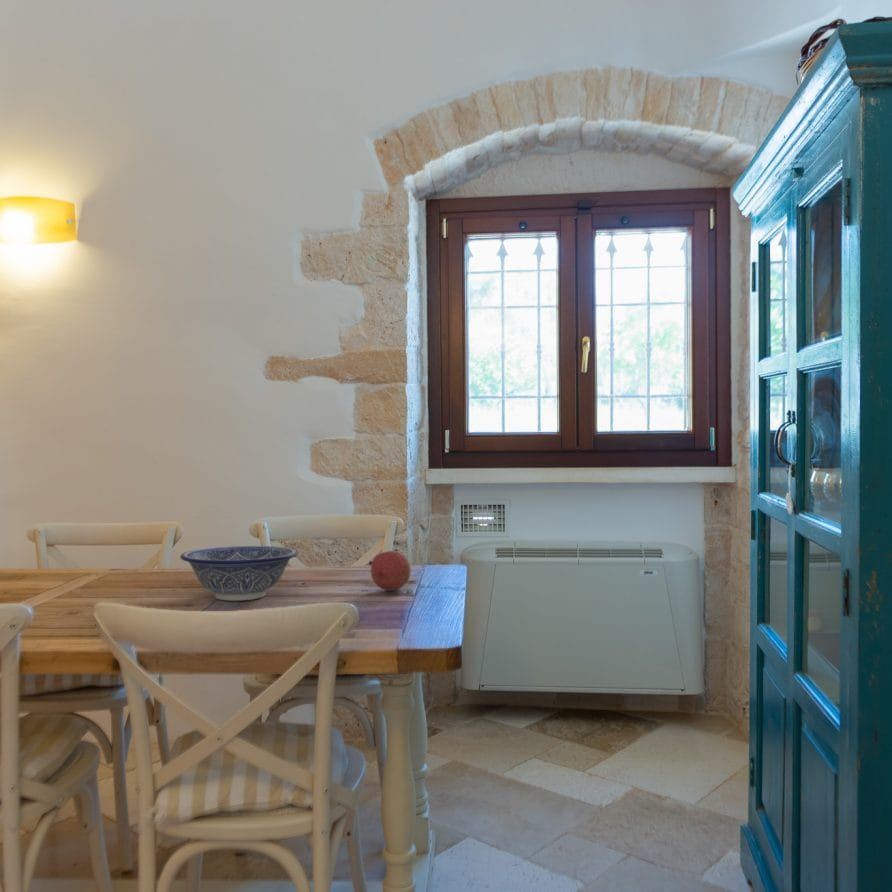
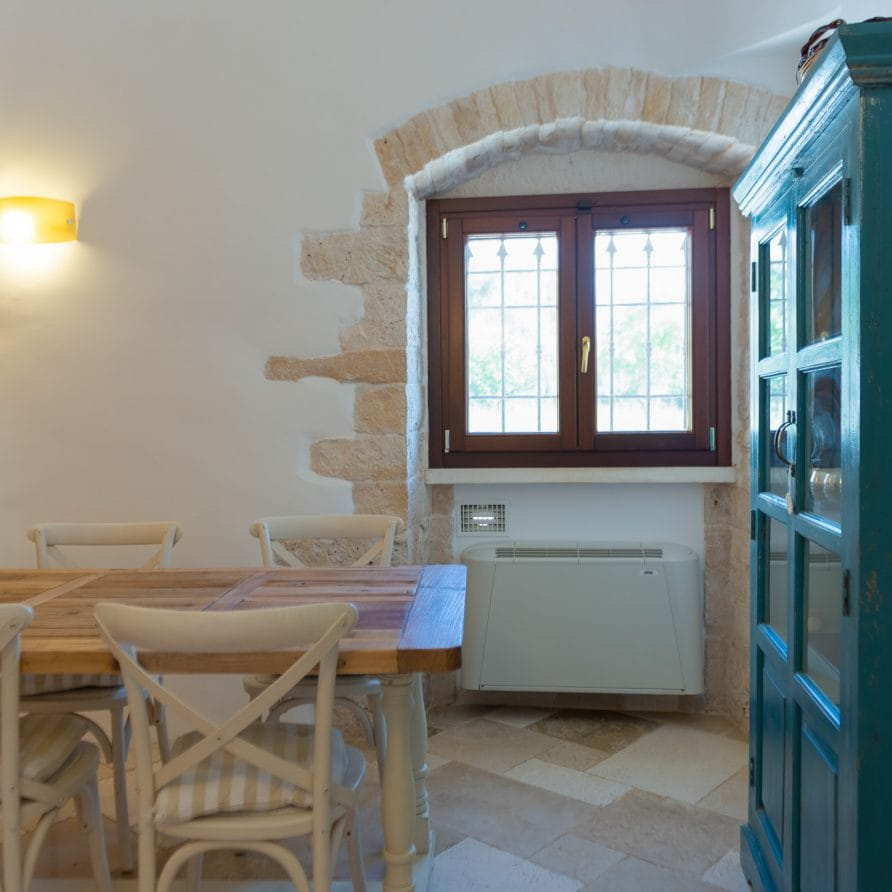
- decorative bowl [179,545,299,602]
- fruit [370,550,412,592]
